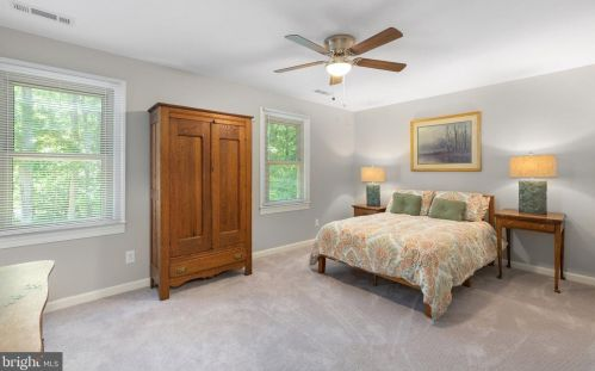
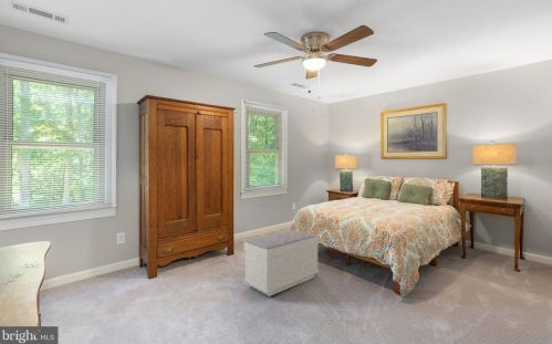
+ bench [243,229,320,298]
